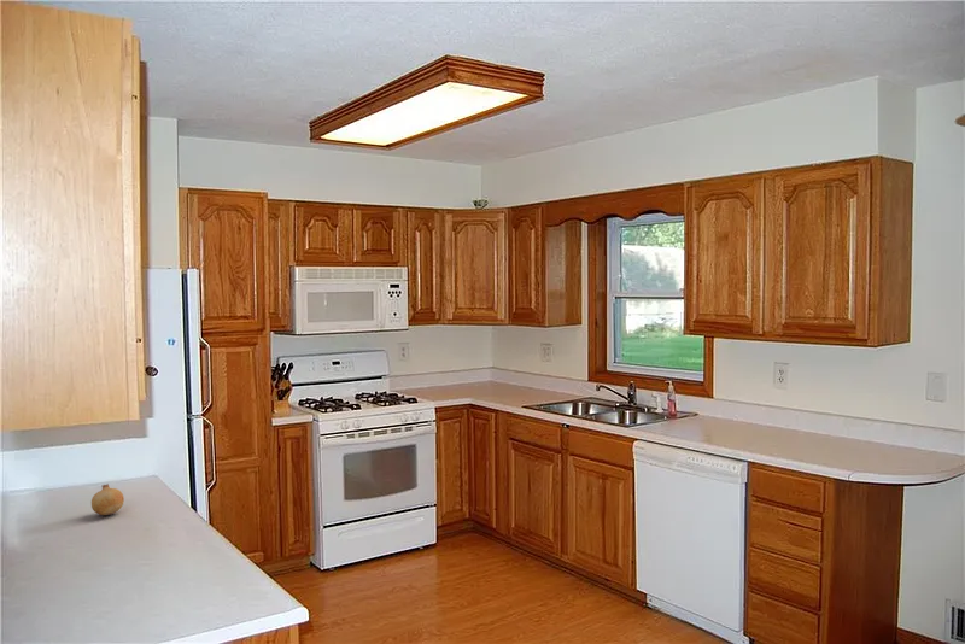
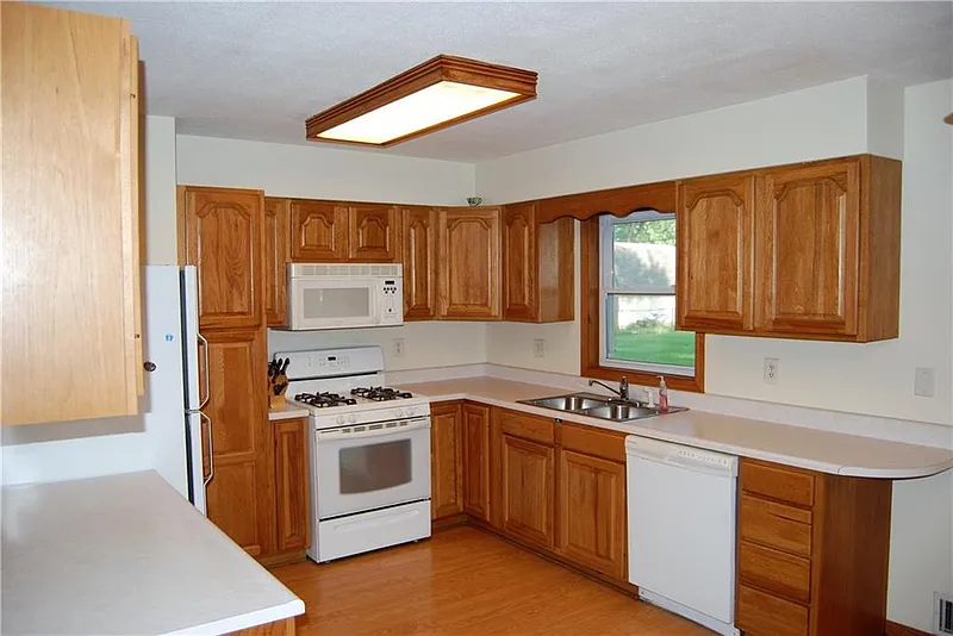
- fruit [90,482,125,516]
